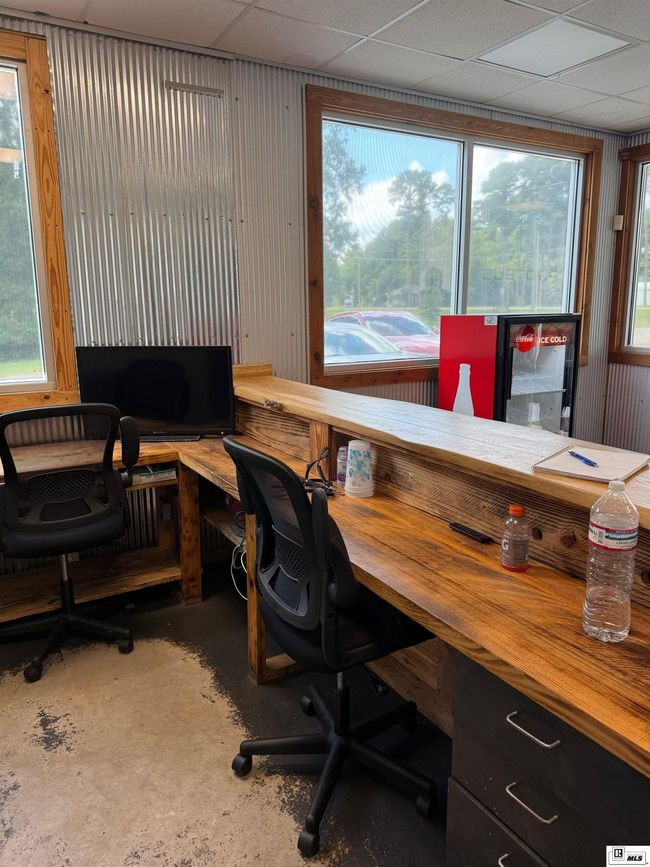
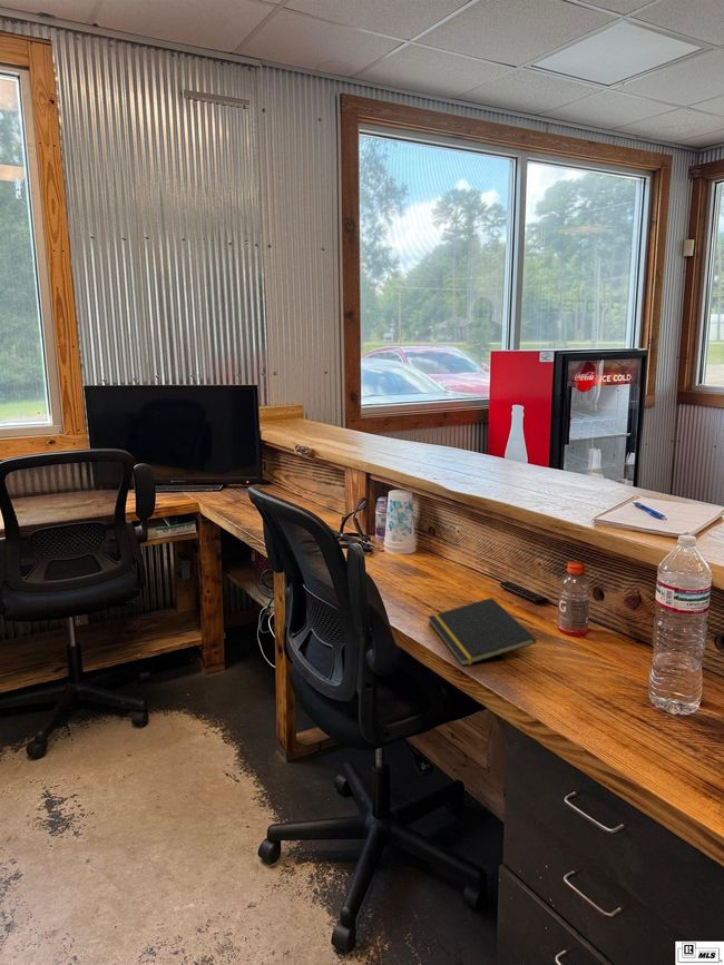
+ notepad [427,597,537,668]
